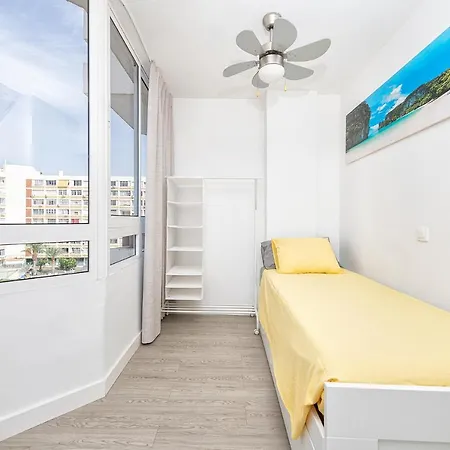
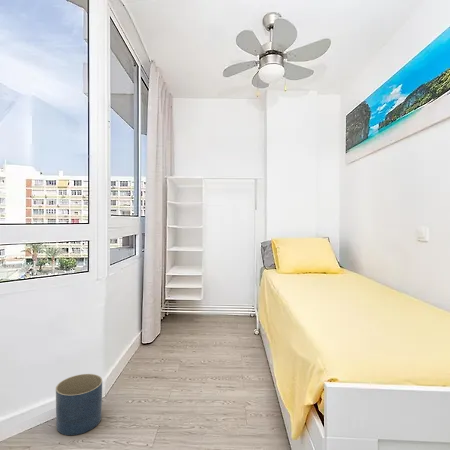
+ planter [55,373,103,436]
